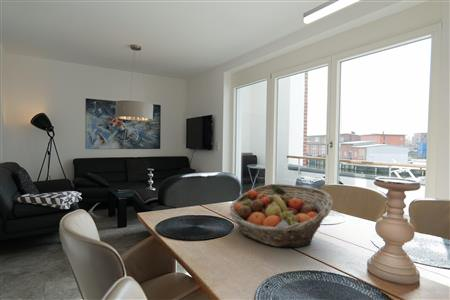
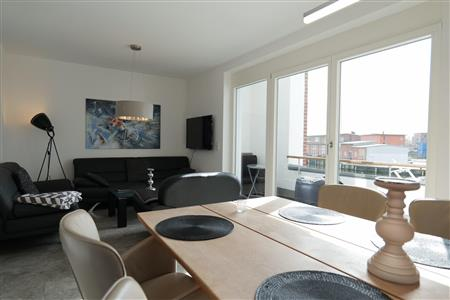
- fruit basket [229,183,334,248]
